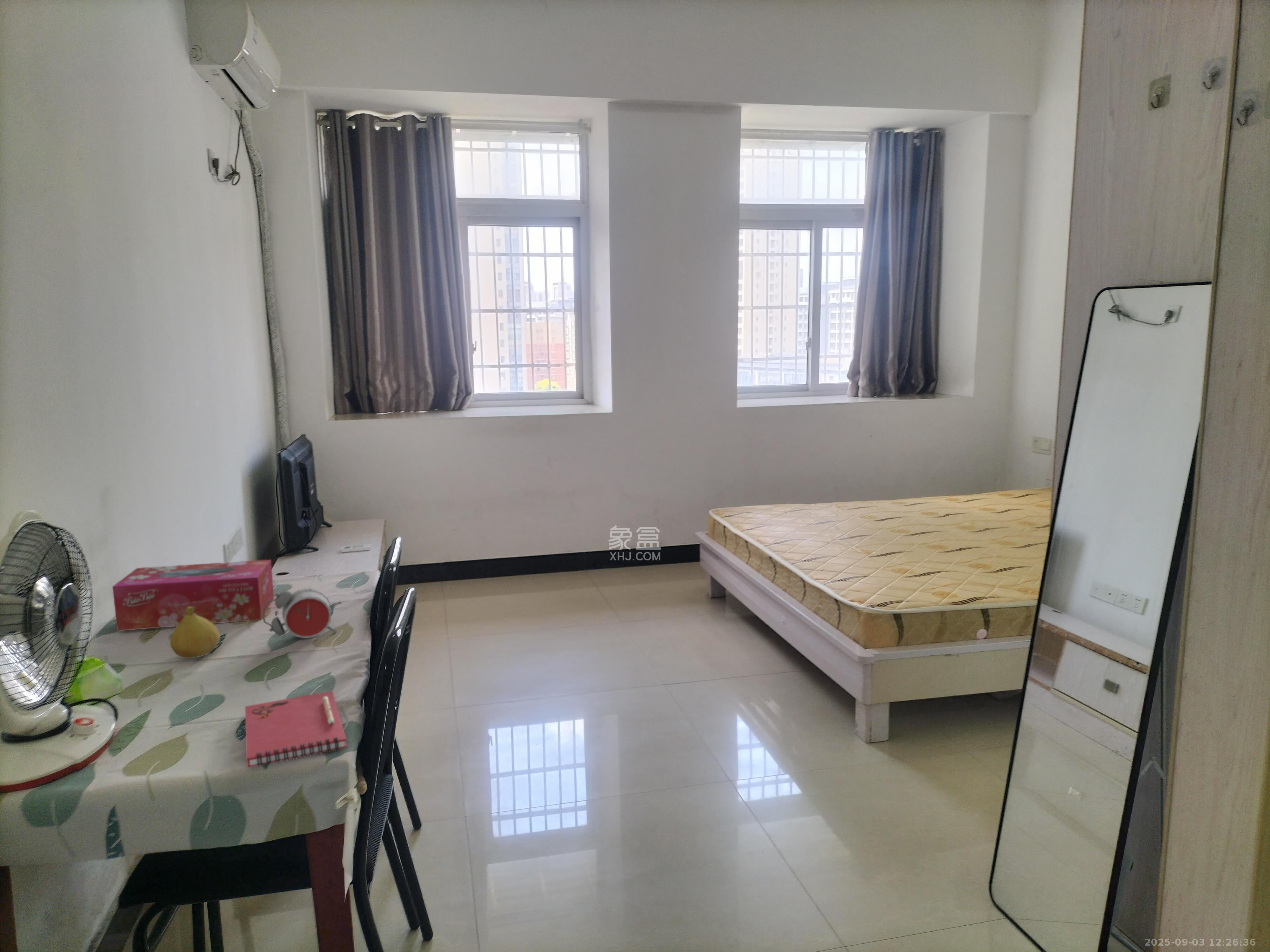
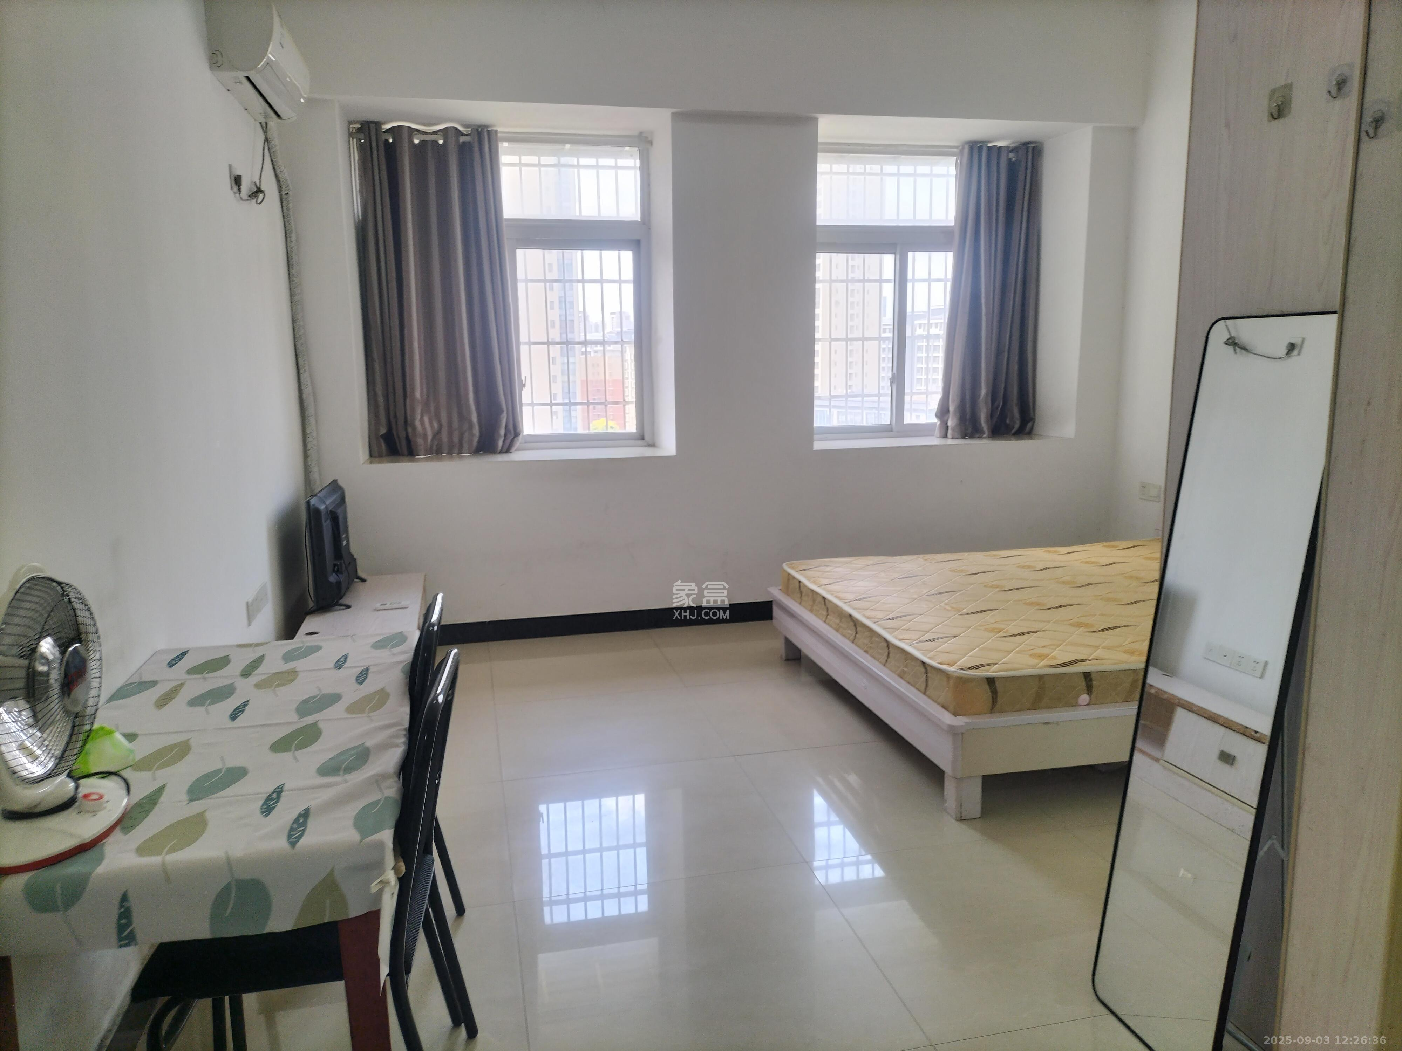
- notebook [245,691,347,768]
- fruit [170,607,220,659]
- tissue box [112,559,274,631]
- alarm clock [263,588,342,639]
